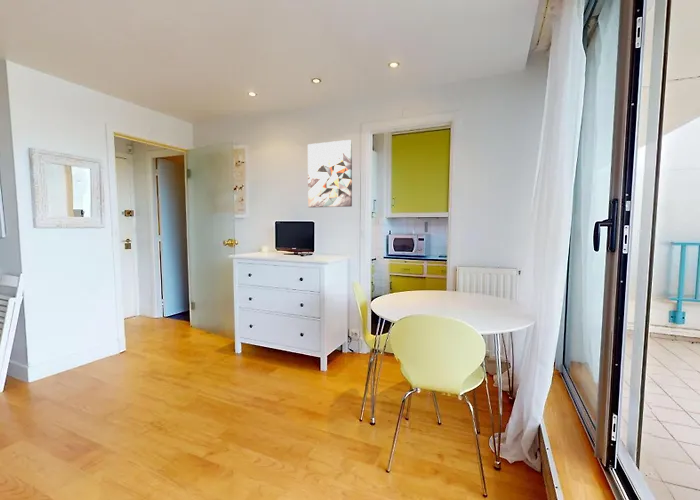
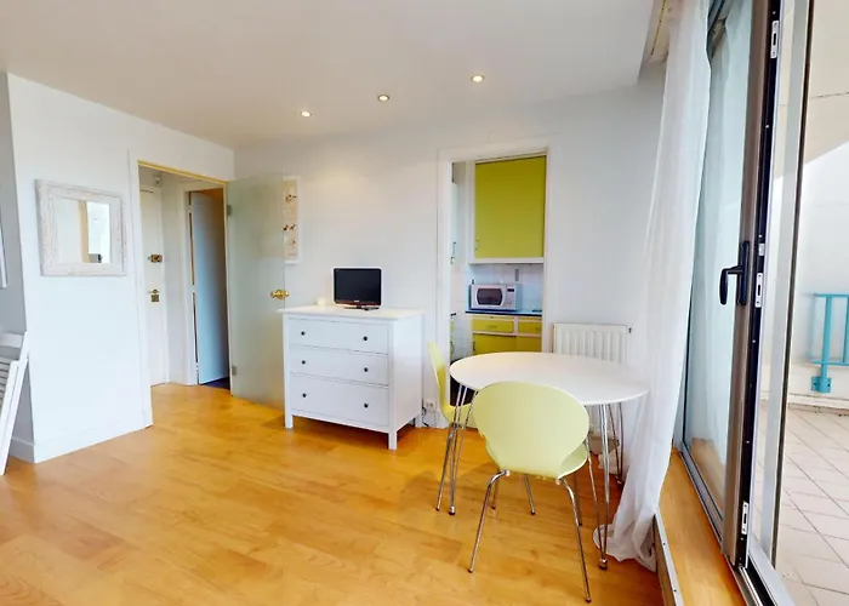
- wall art [307,139,353,209]
